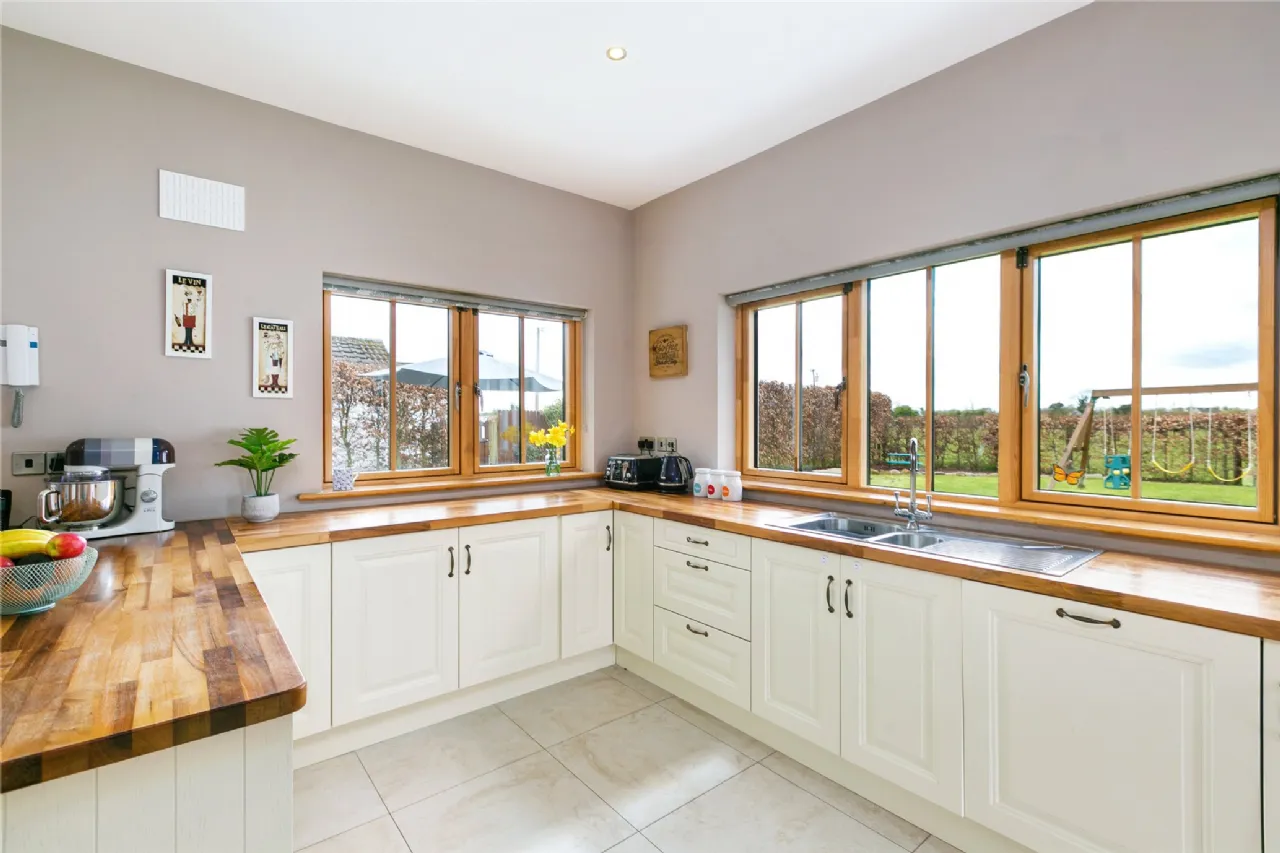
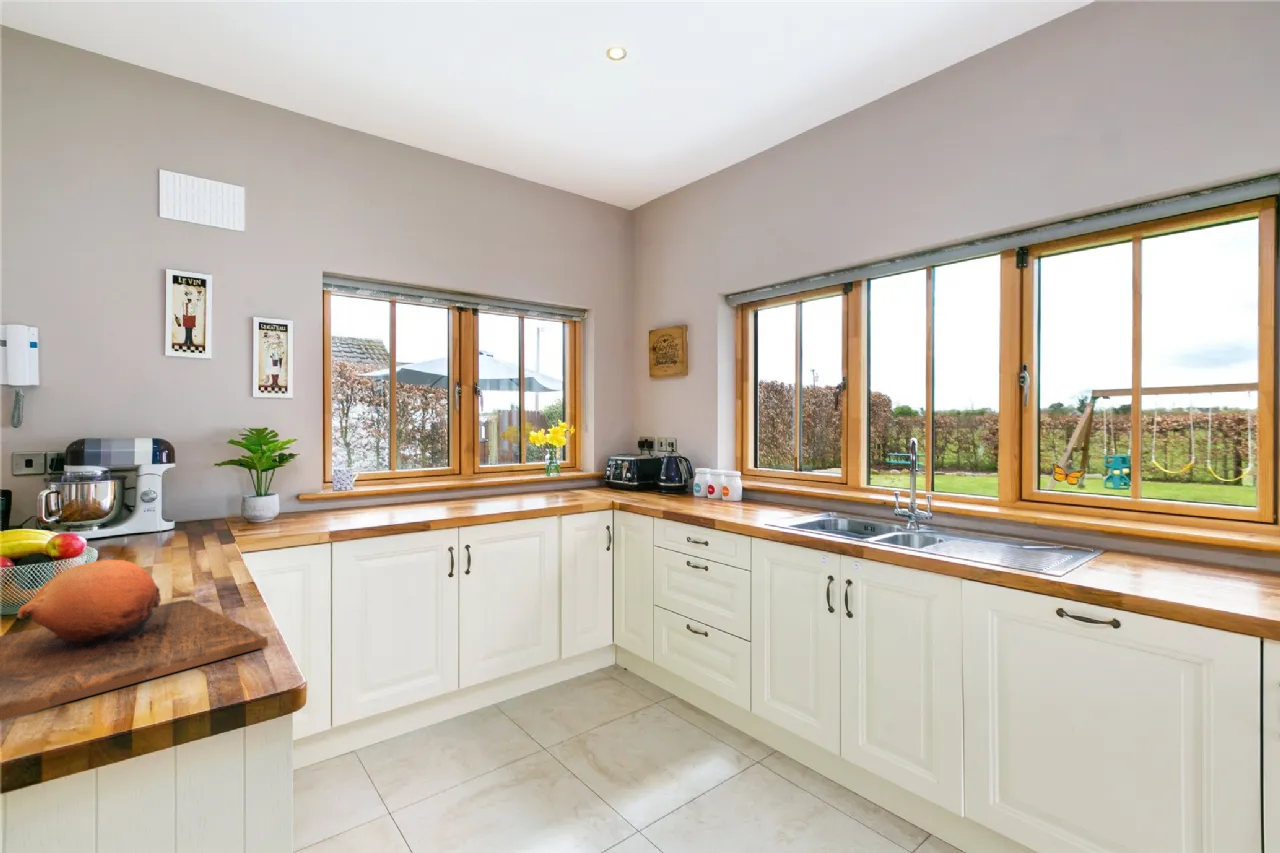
+ chopping board [0,559,269,722]
